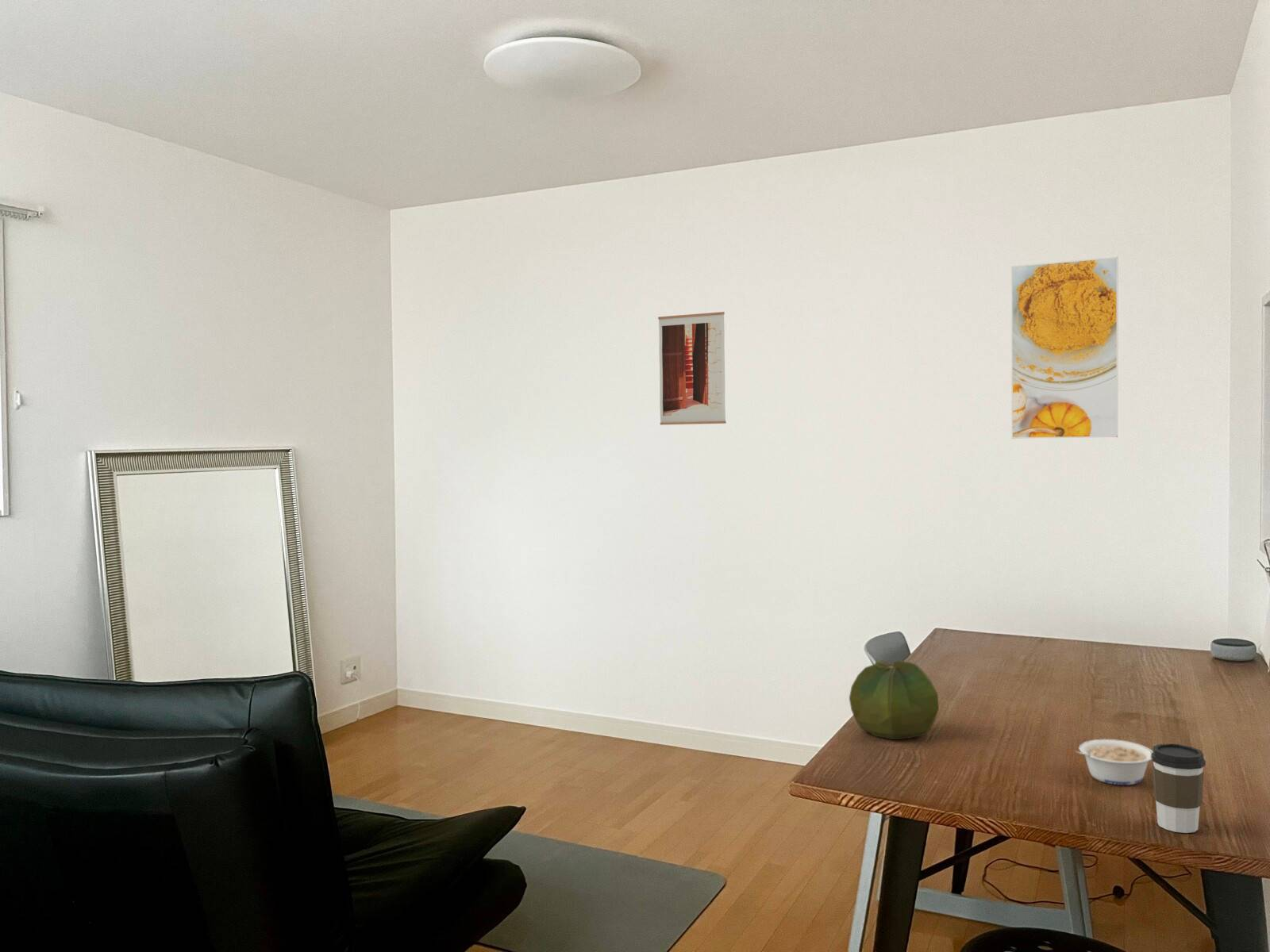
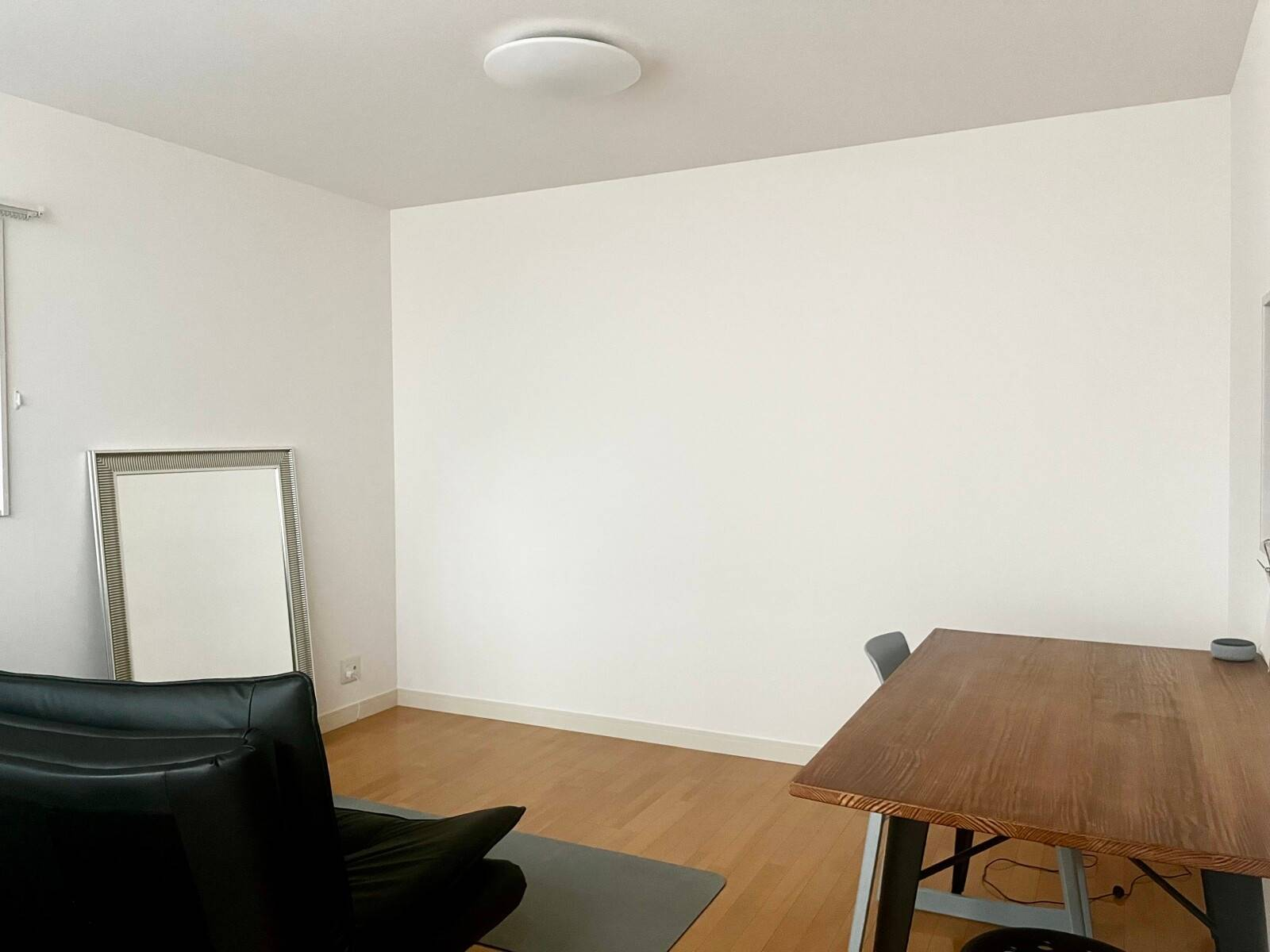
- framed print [1010,256,1119,440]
- wall art [657,311,727,425]
- coffee cup [1151,743,1207,834]
- legume [1074,739,1153,786]
- cabbage [849,659,940,740]
